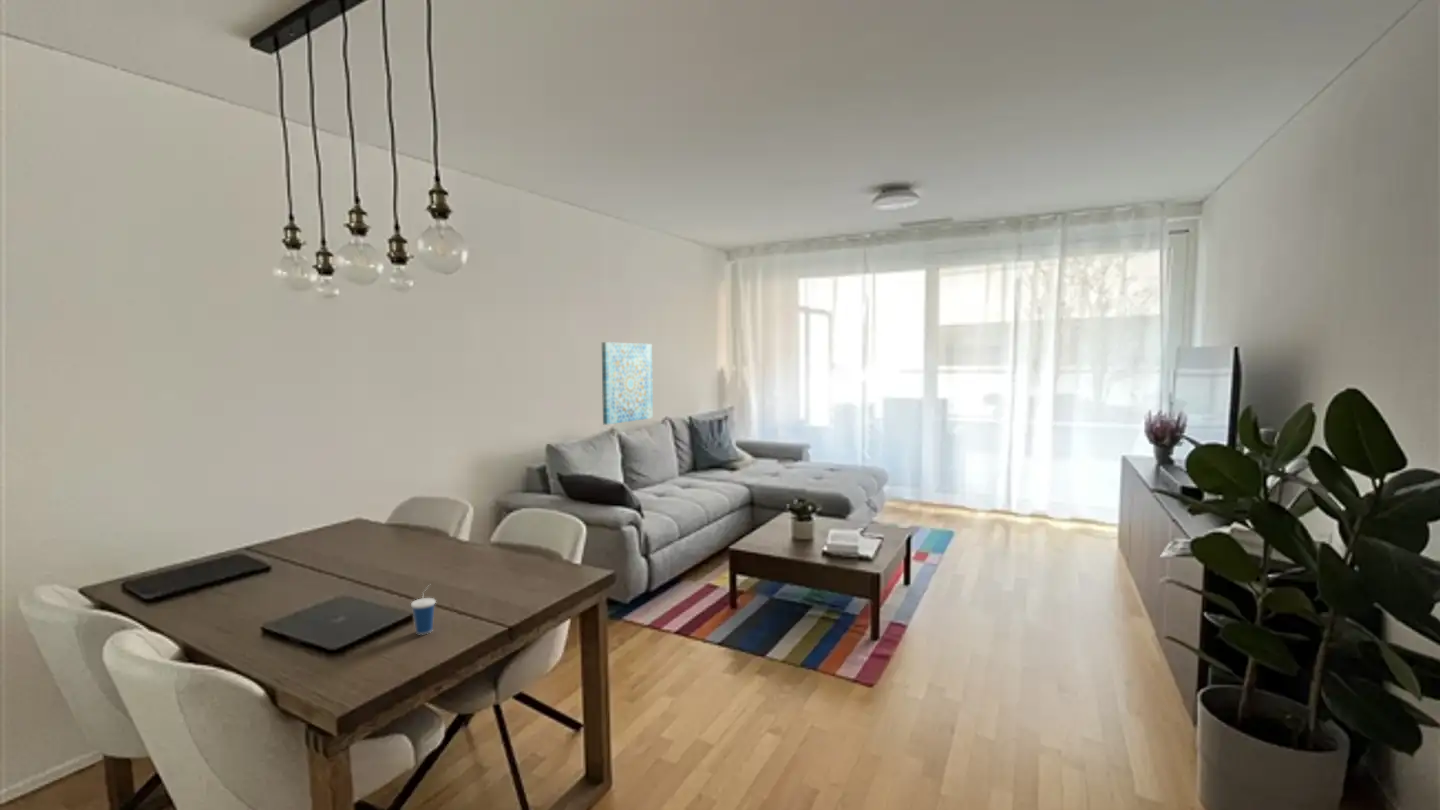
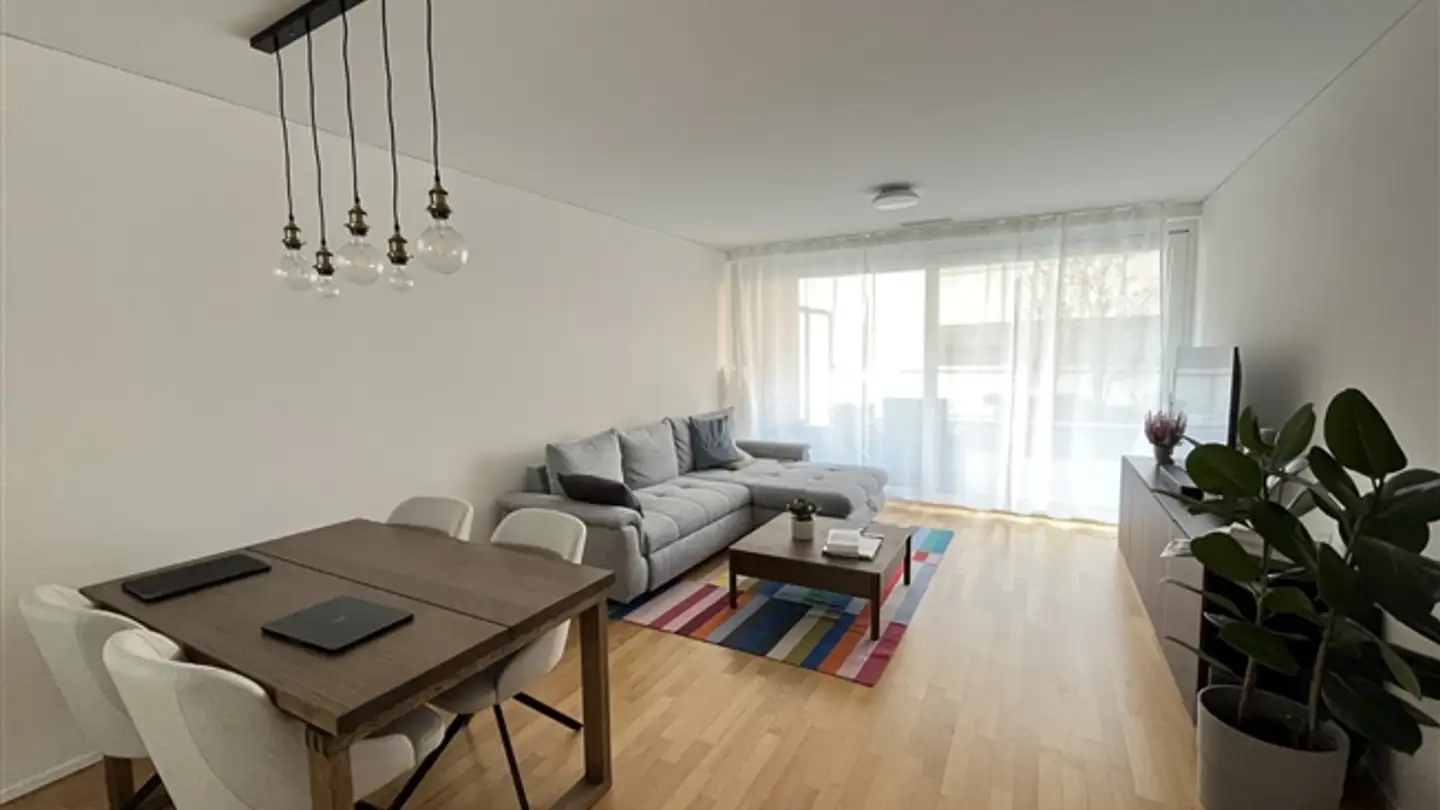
- cup [410,583,437,636]
- wall art [601,341,654,426]
